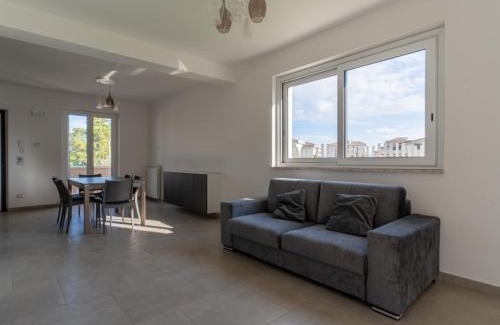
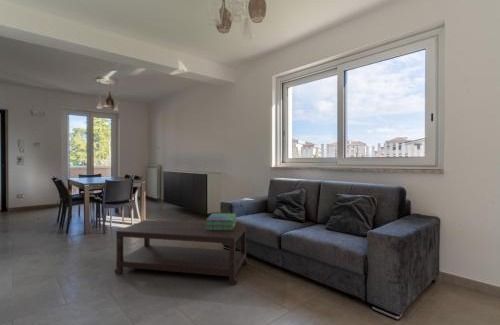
+ stack of books [205,212,237,230]
+ coffee table [114,219,249,286]
